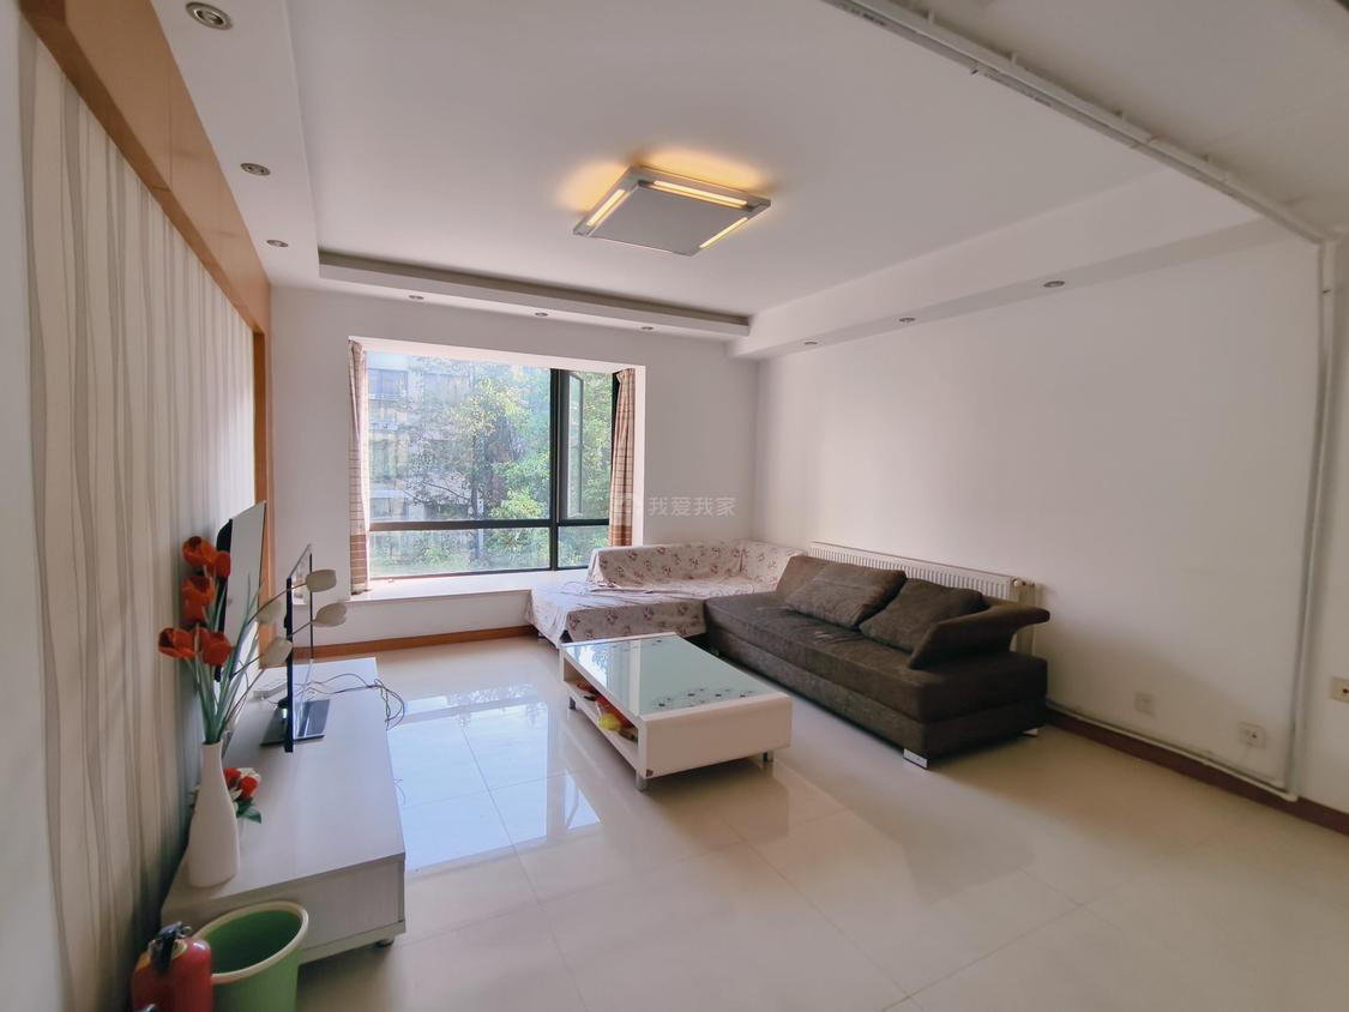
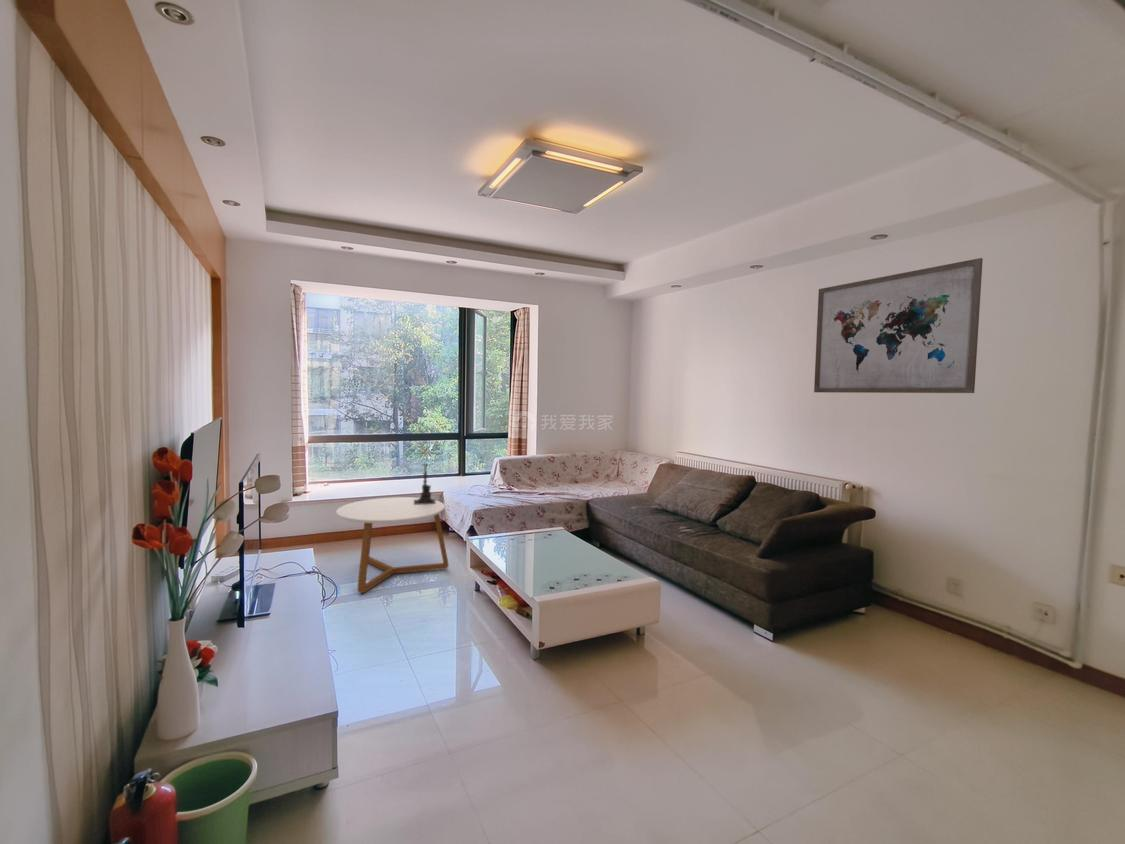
+ coffee table [335,496,450,594]
+ wall art [813,257,984,394]
+ candle holder [414,457,436,505]
